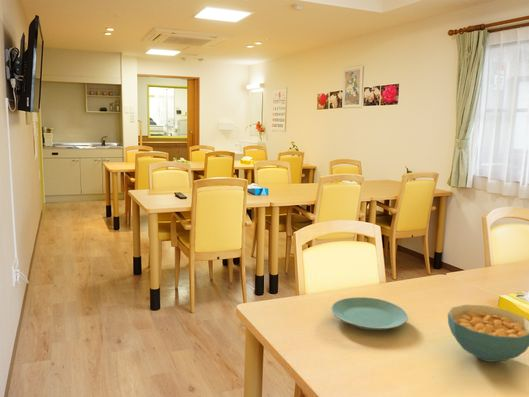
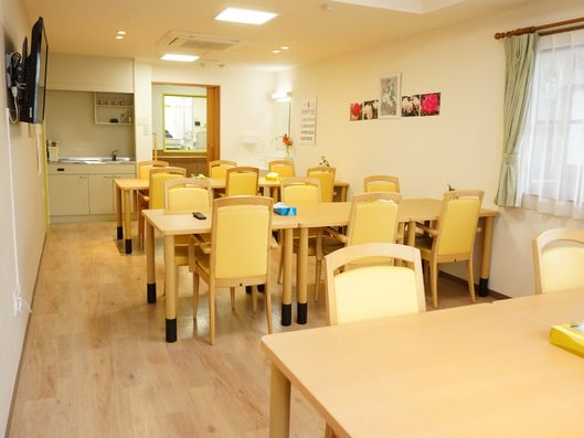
- plate [330,296,409,332]
- cereal bowl [447,304,529,363]
